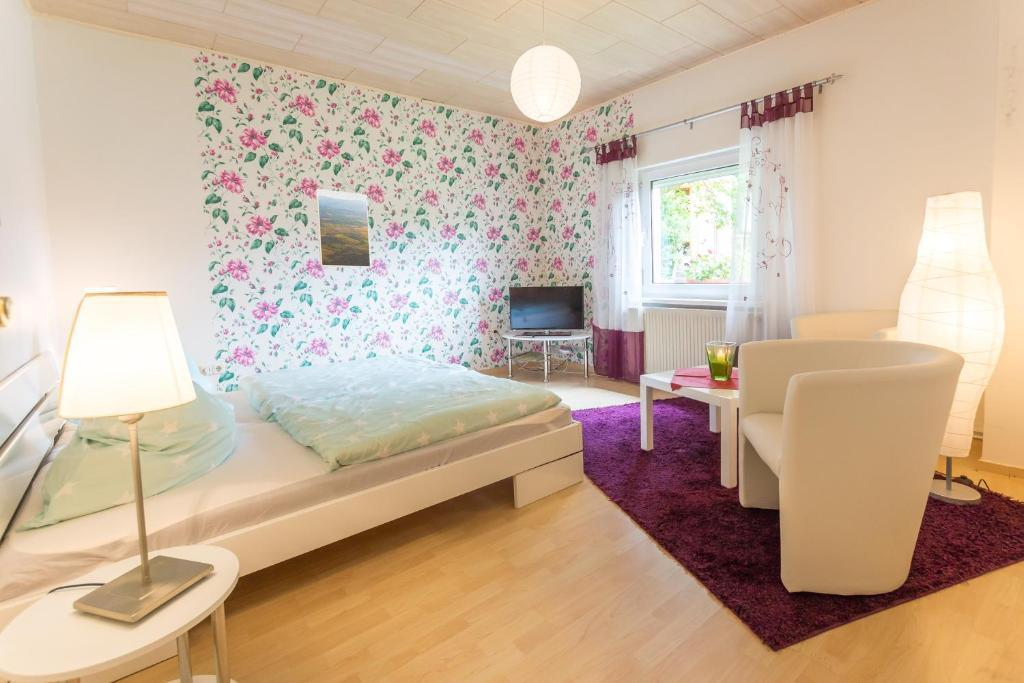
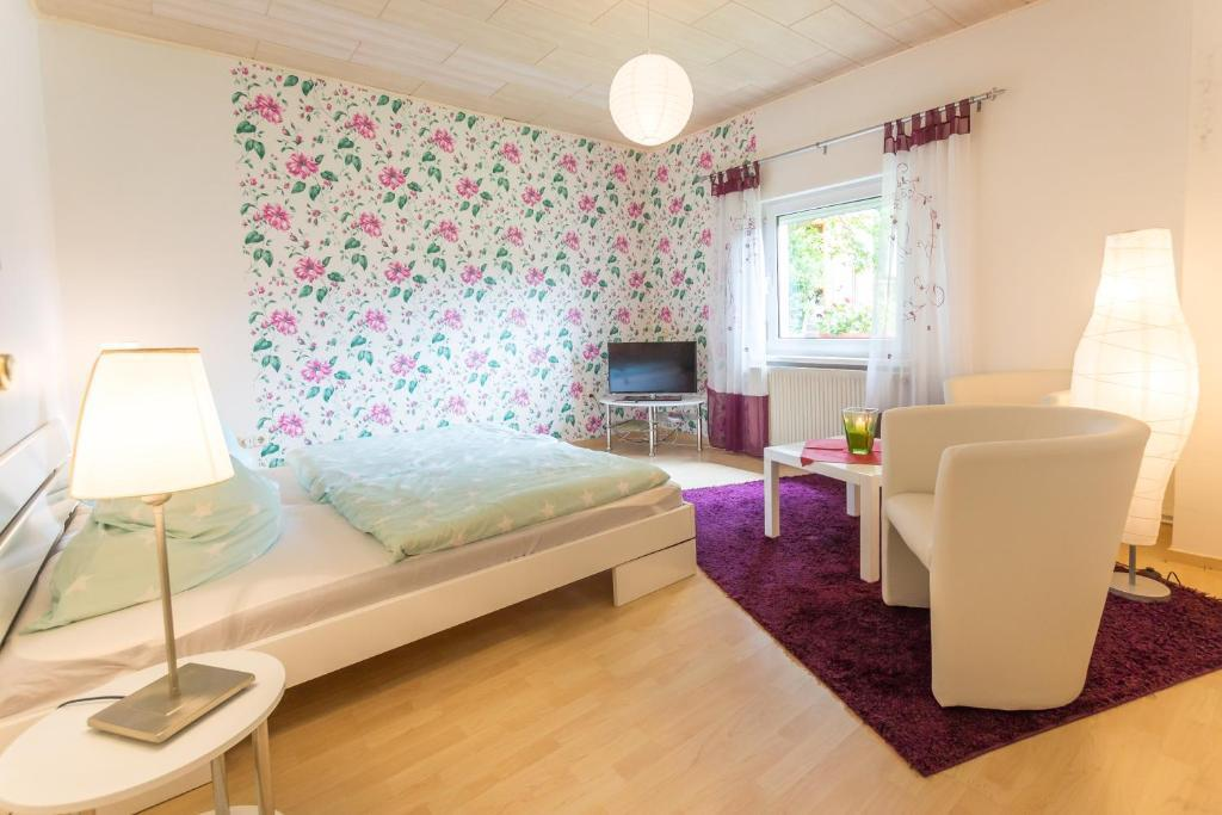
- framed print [315,188,372,269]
